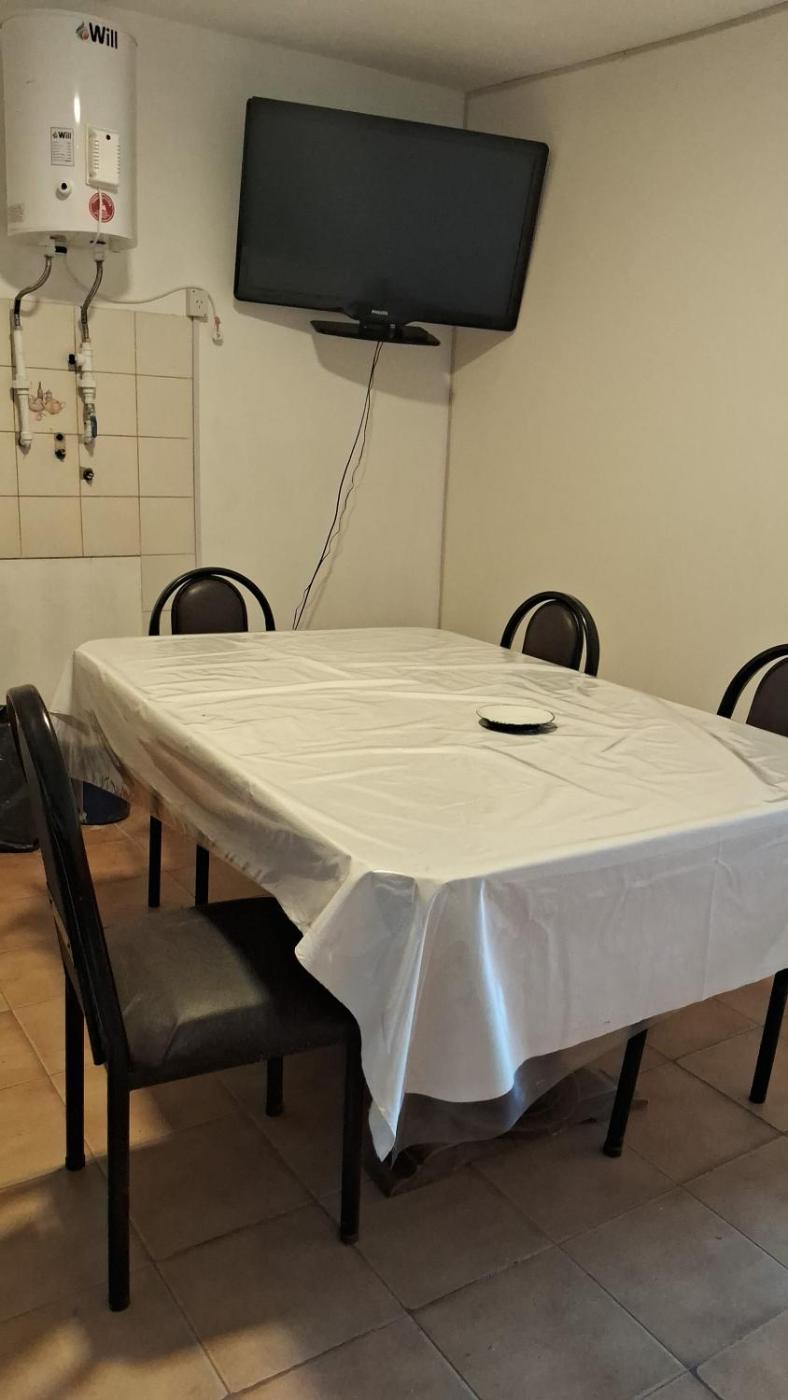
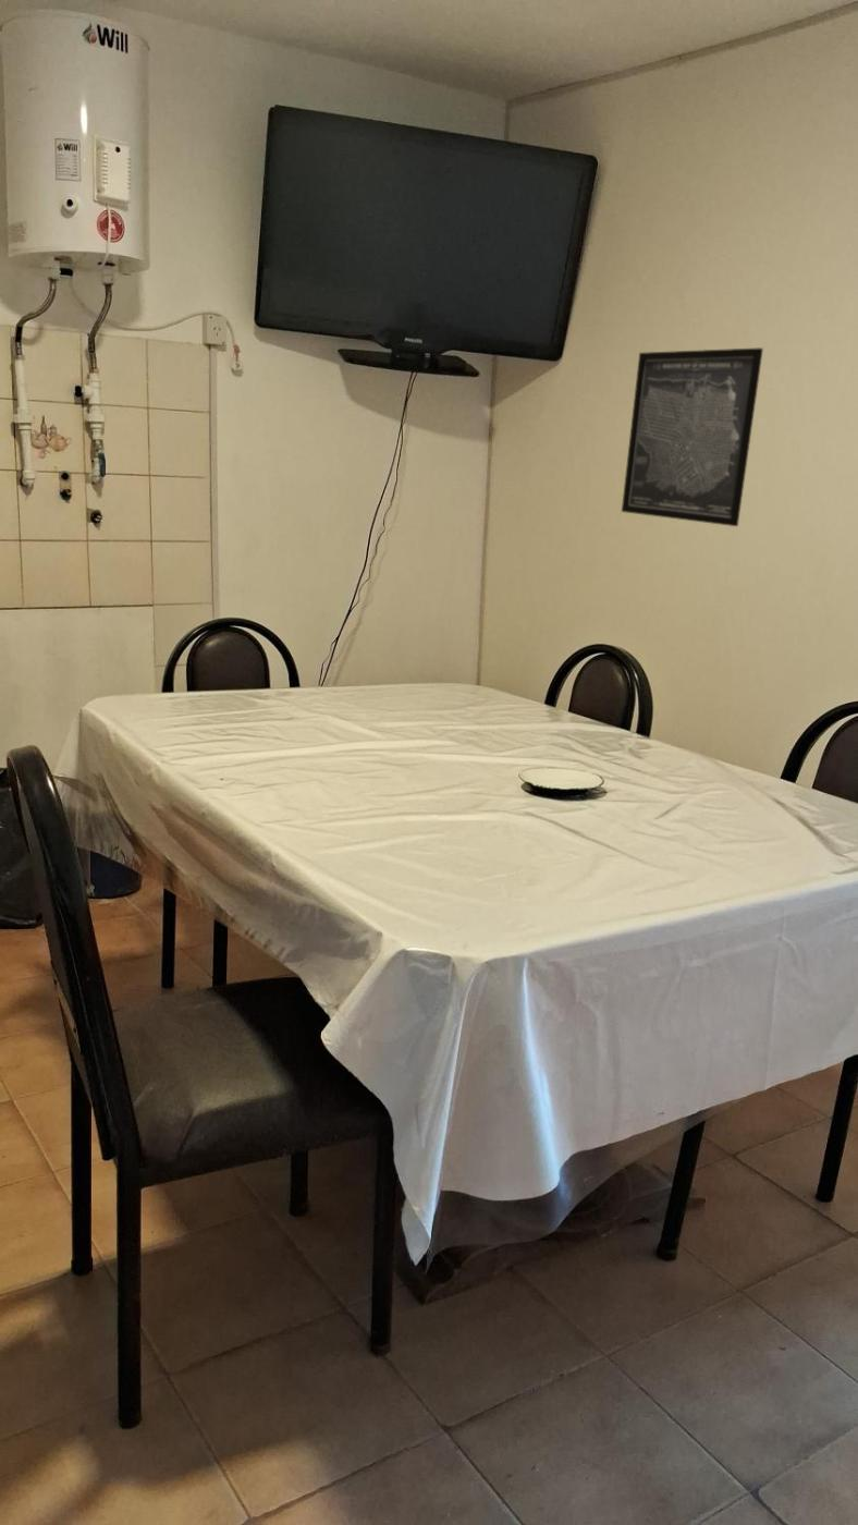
+ wall art [621,346,764,527]
